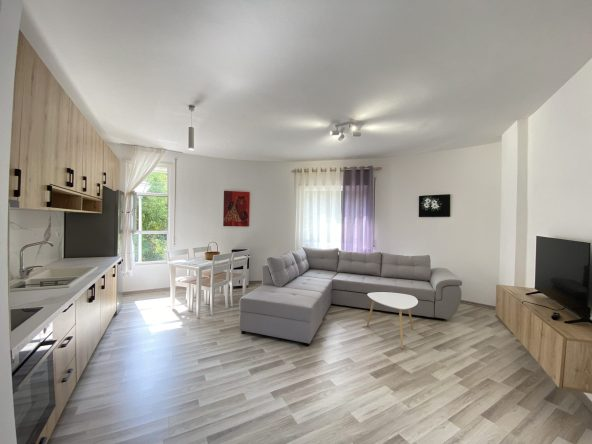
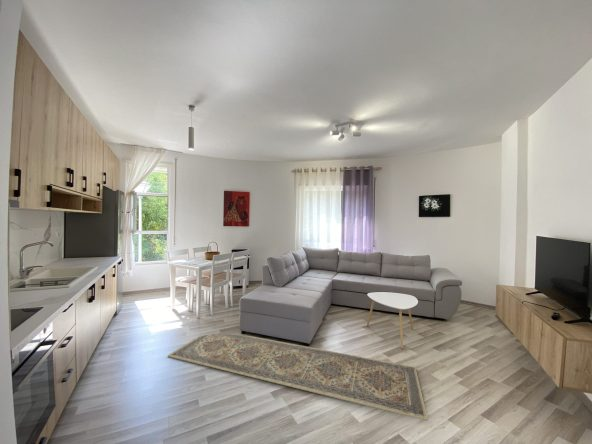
+ rug [167,332,429,422]
